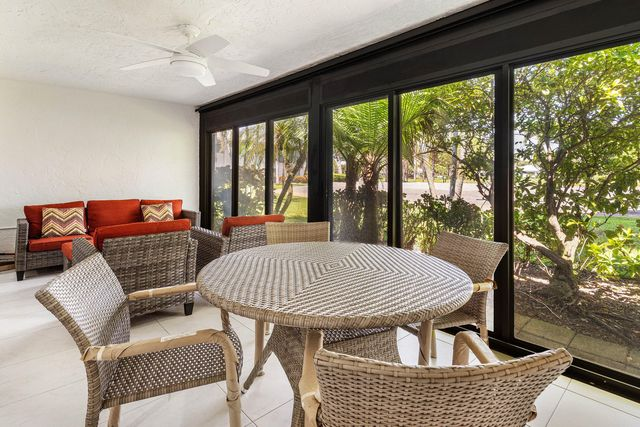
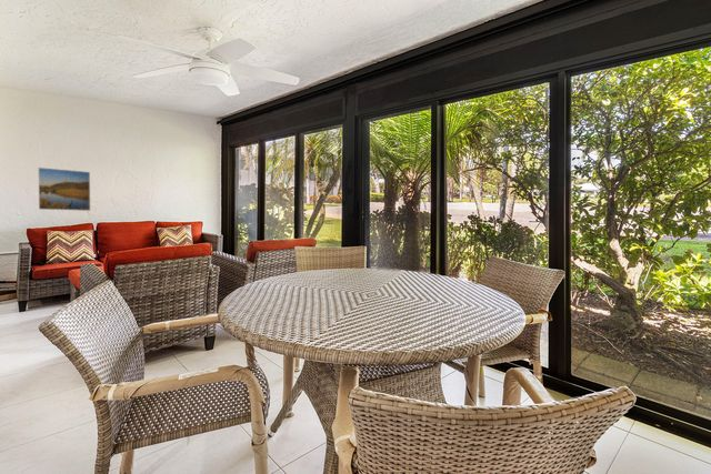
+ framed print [38,167,91,212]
